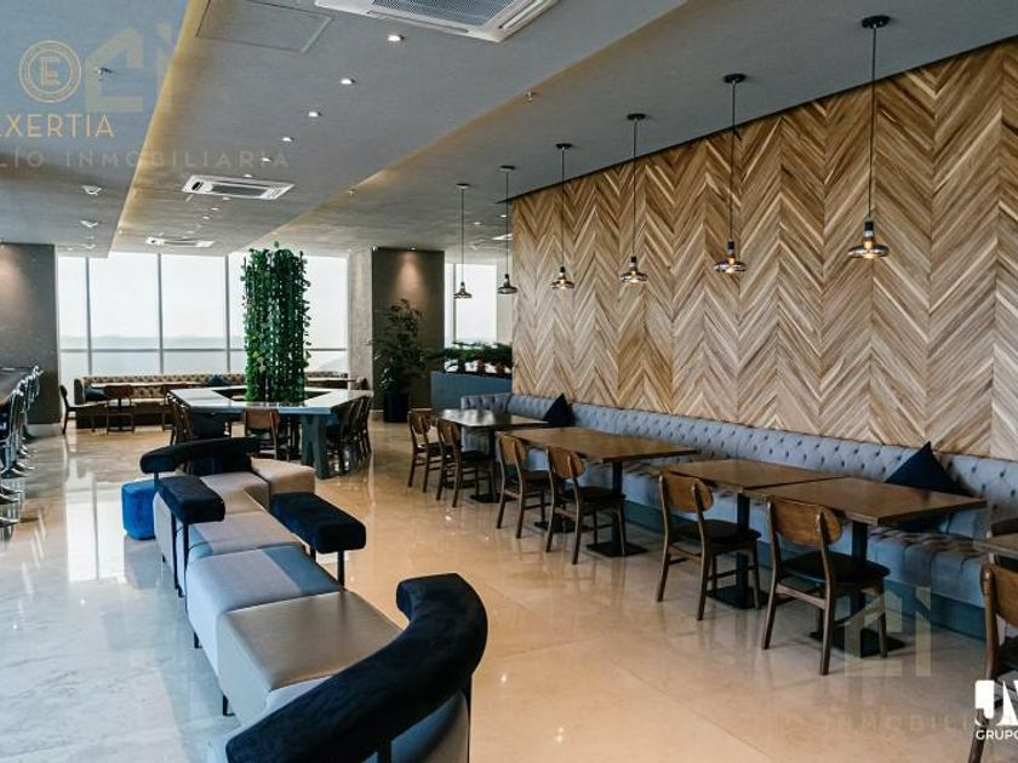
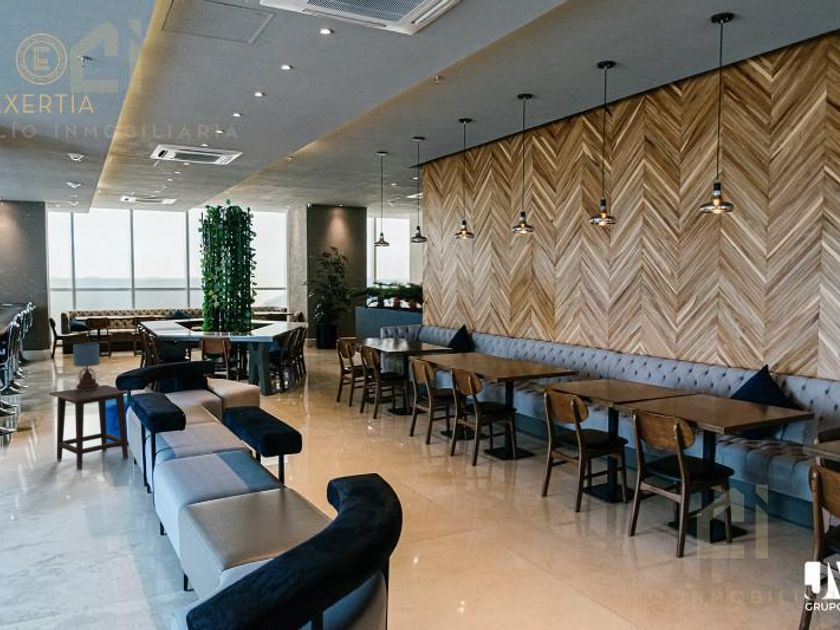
+ table lamp [72,342,101,391]
+ side table [48,384,129,471]
